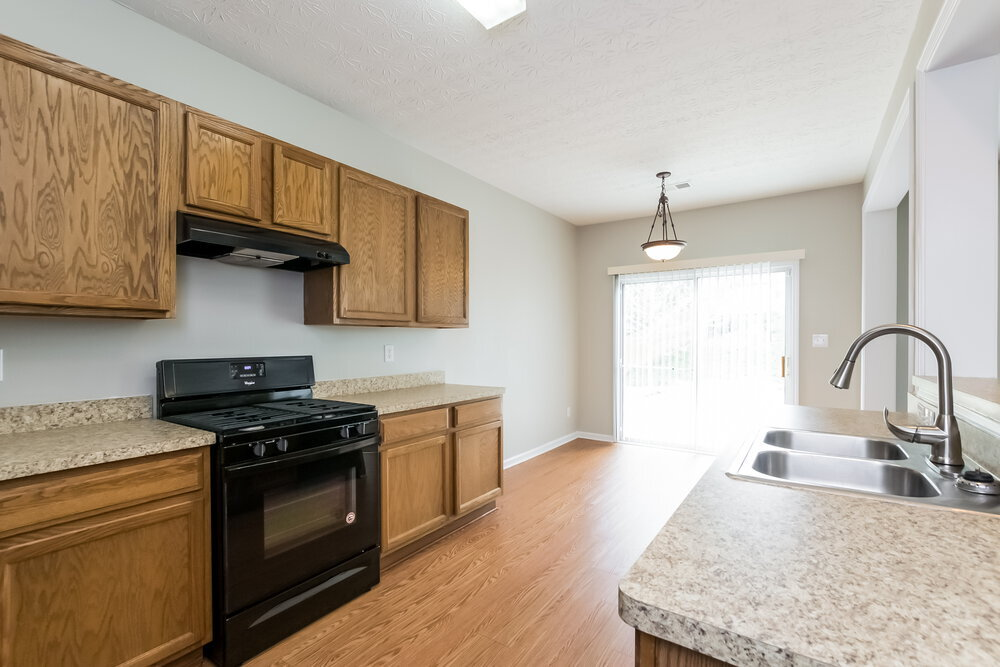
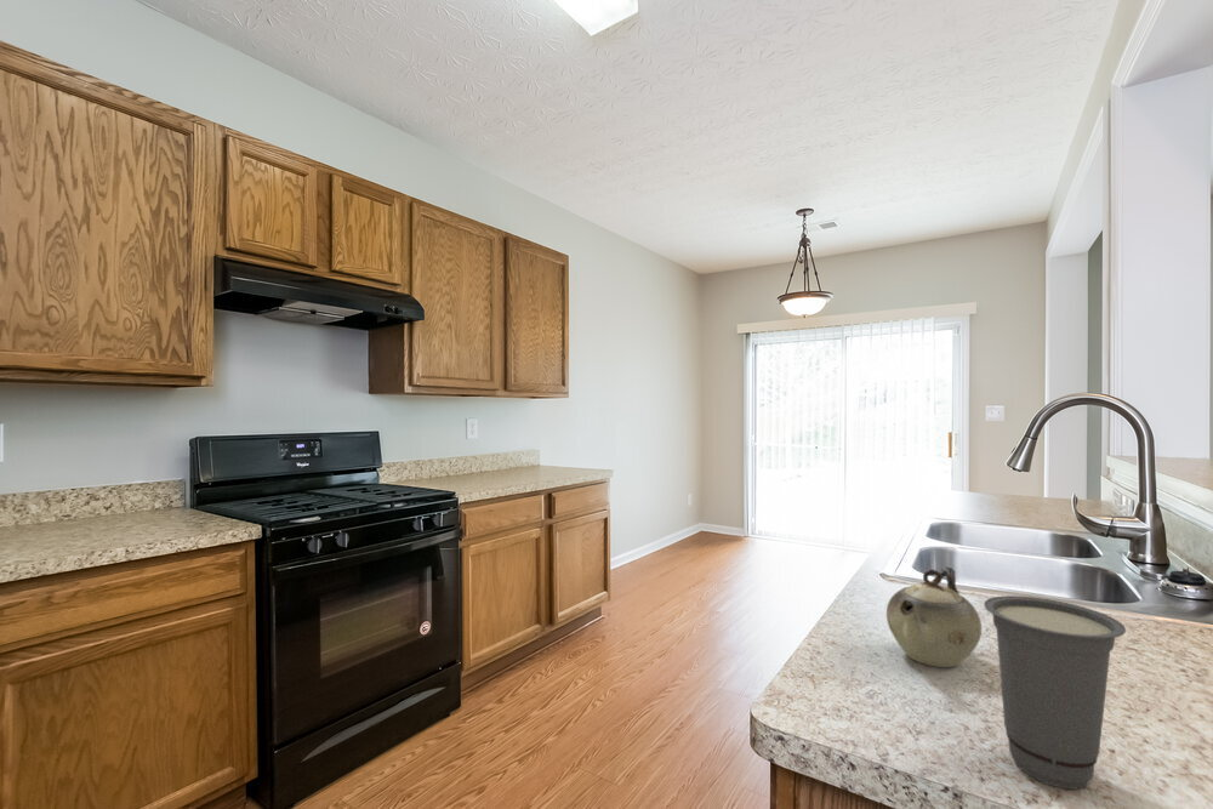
+ teapot [885,566,983,668]
+ cup [983,594,1127,791]
